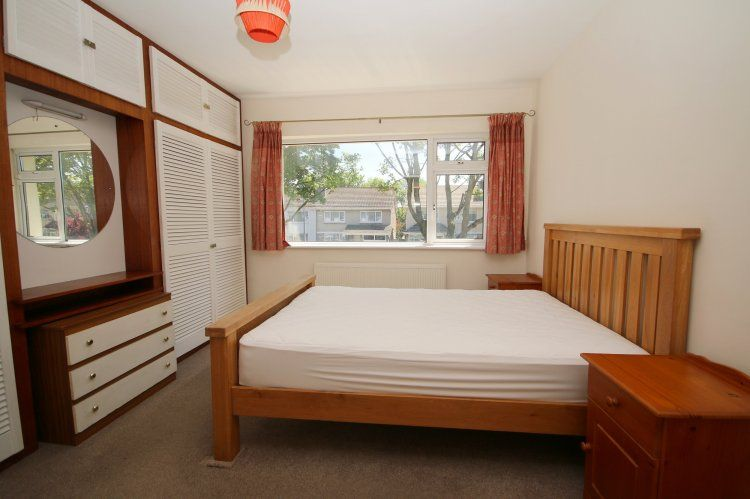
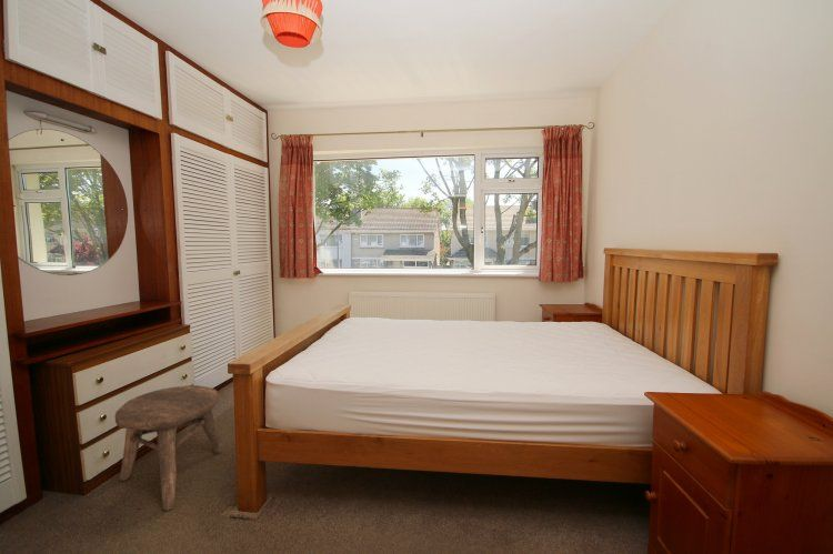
+ stool [114,384,223,512]
